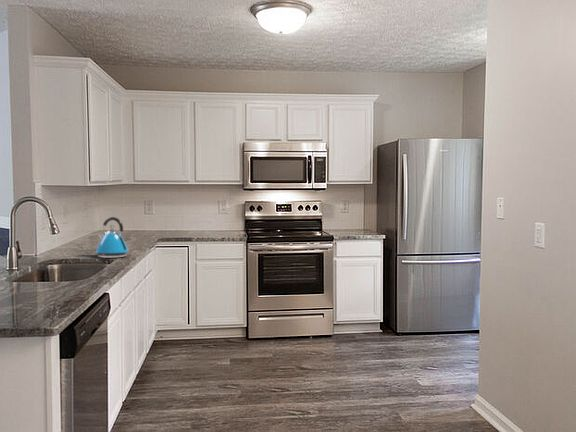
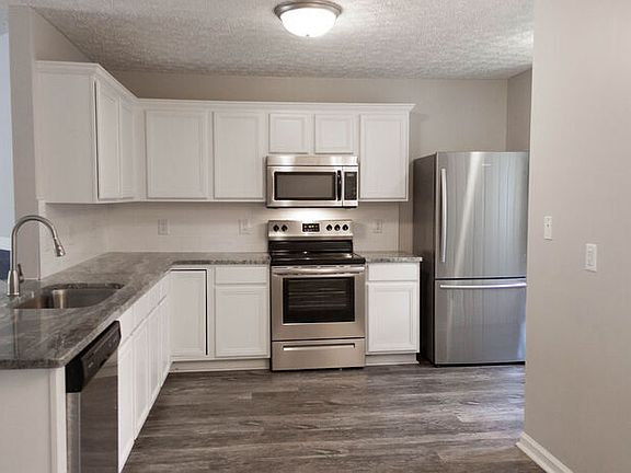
- kettle [95,216,130,259]
